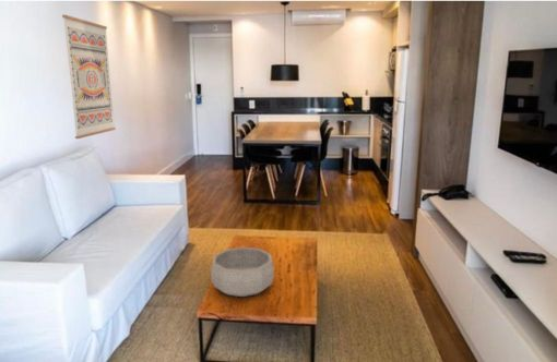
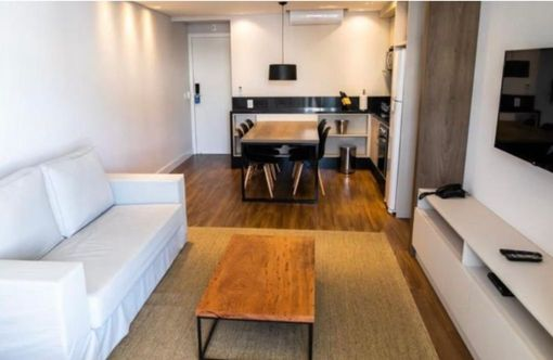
- wall art [61,14,117,140]
- decorative bowl [210,246,275,298]
